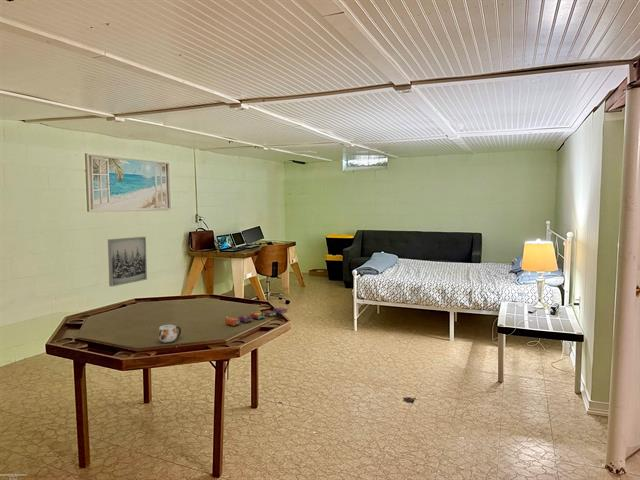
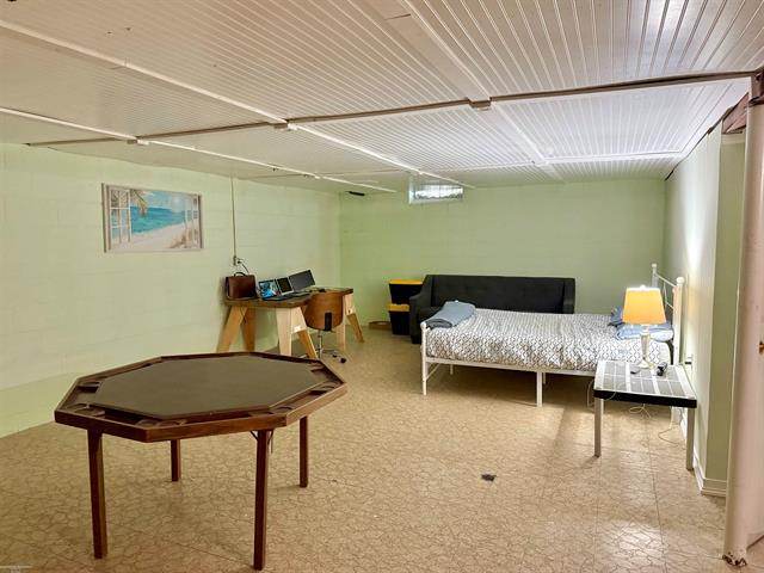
- wall art [107,236,148,287]
- mug [158,324,182,343]
- magic books [224,306,289,327]
